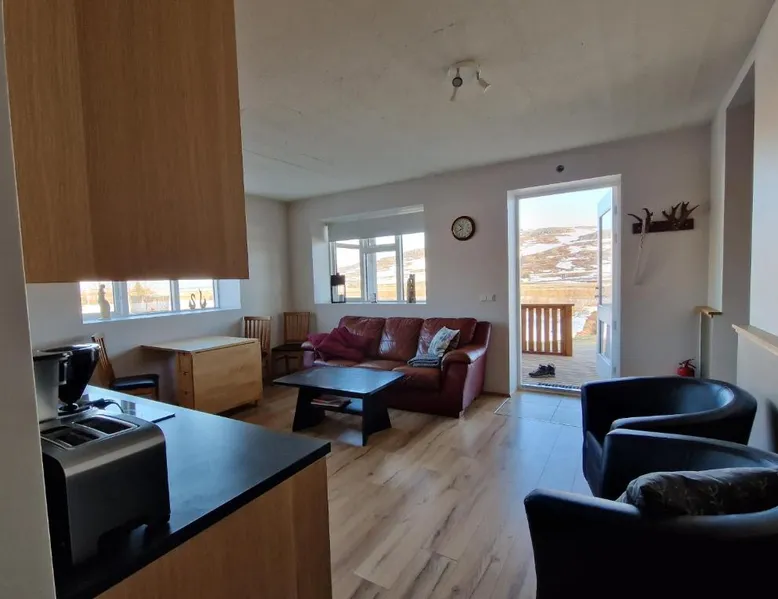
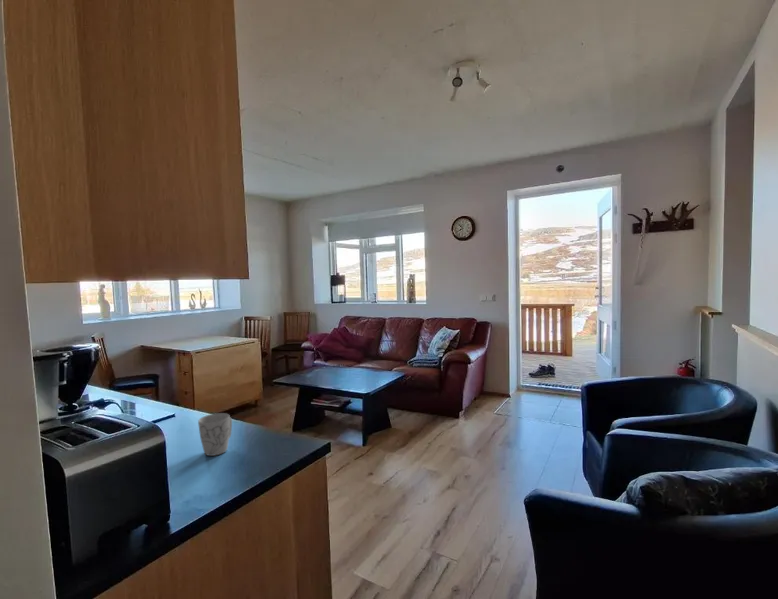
+ mug [197,412,233,457]
